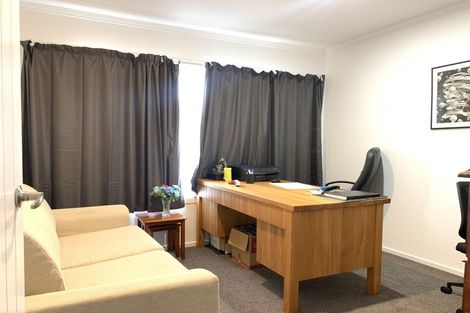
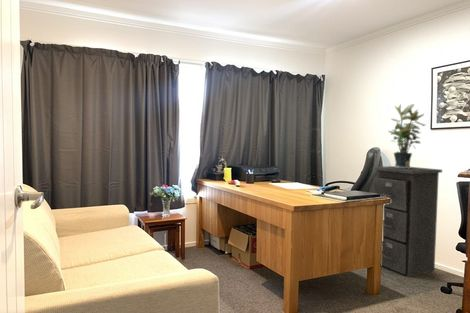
+ filing cabinet [372,165,443,278]
+ potted plant [387,103,426,169]
